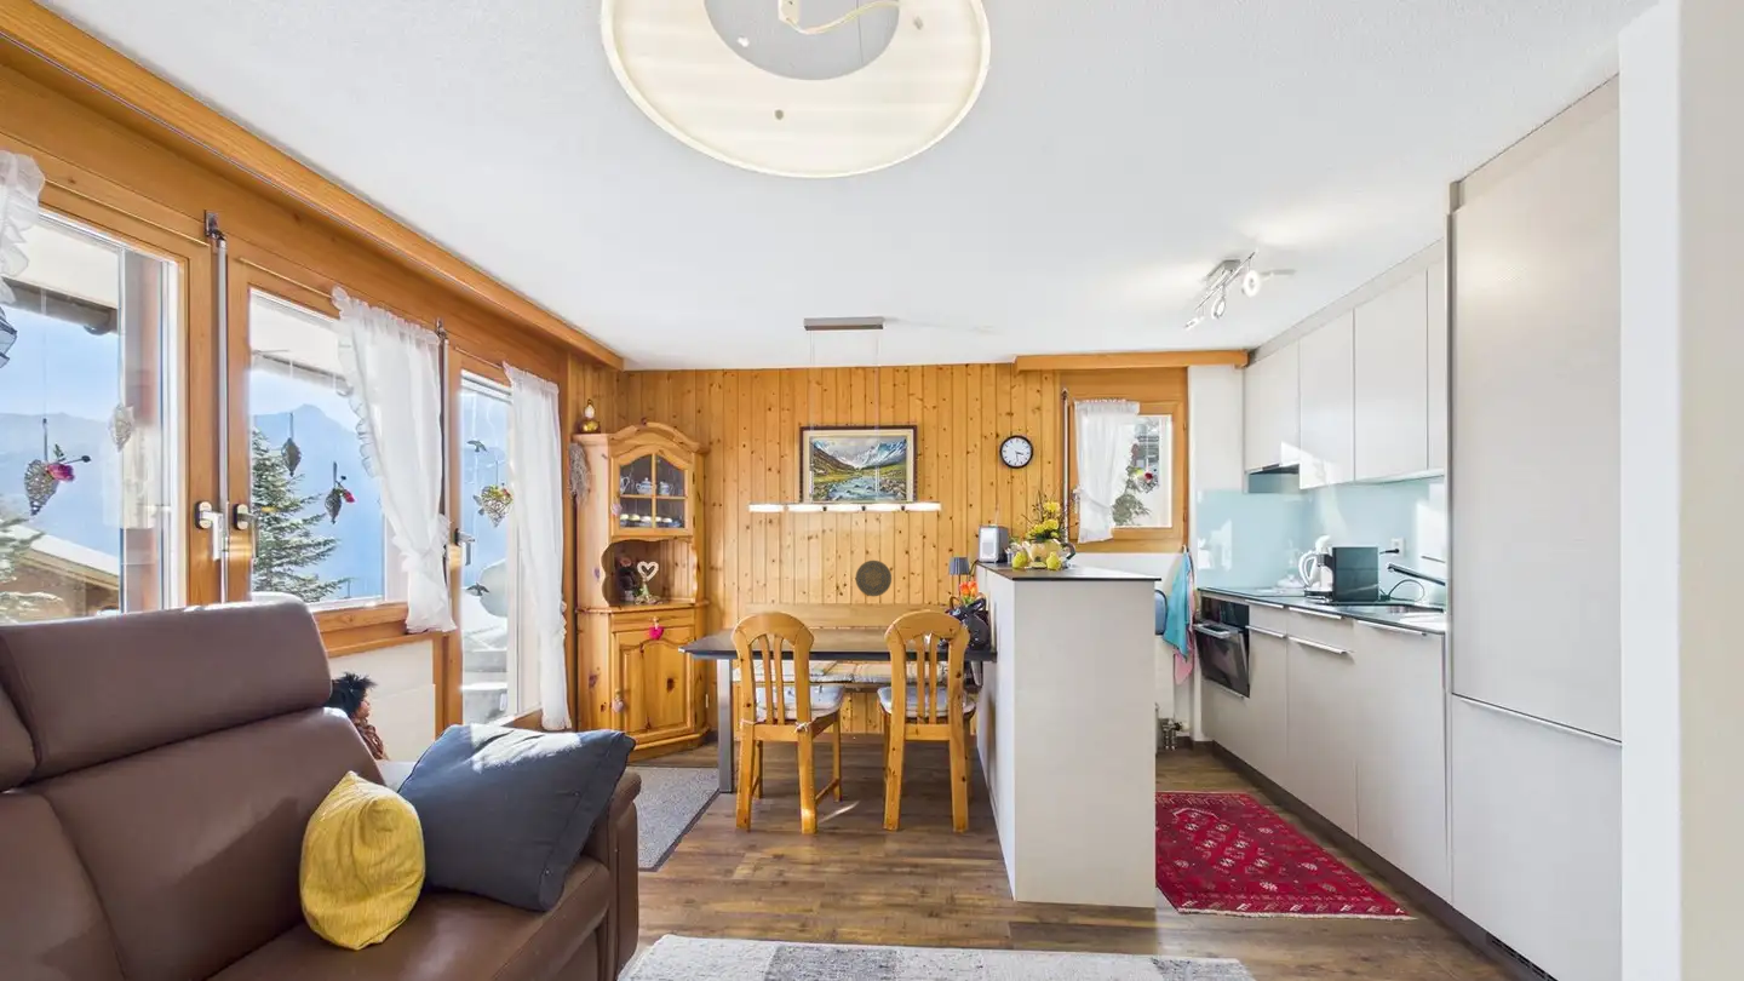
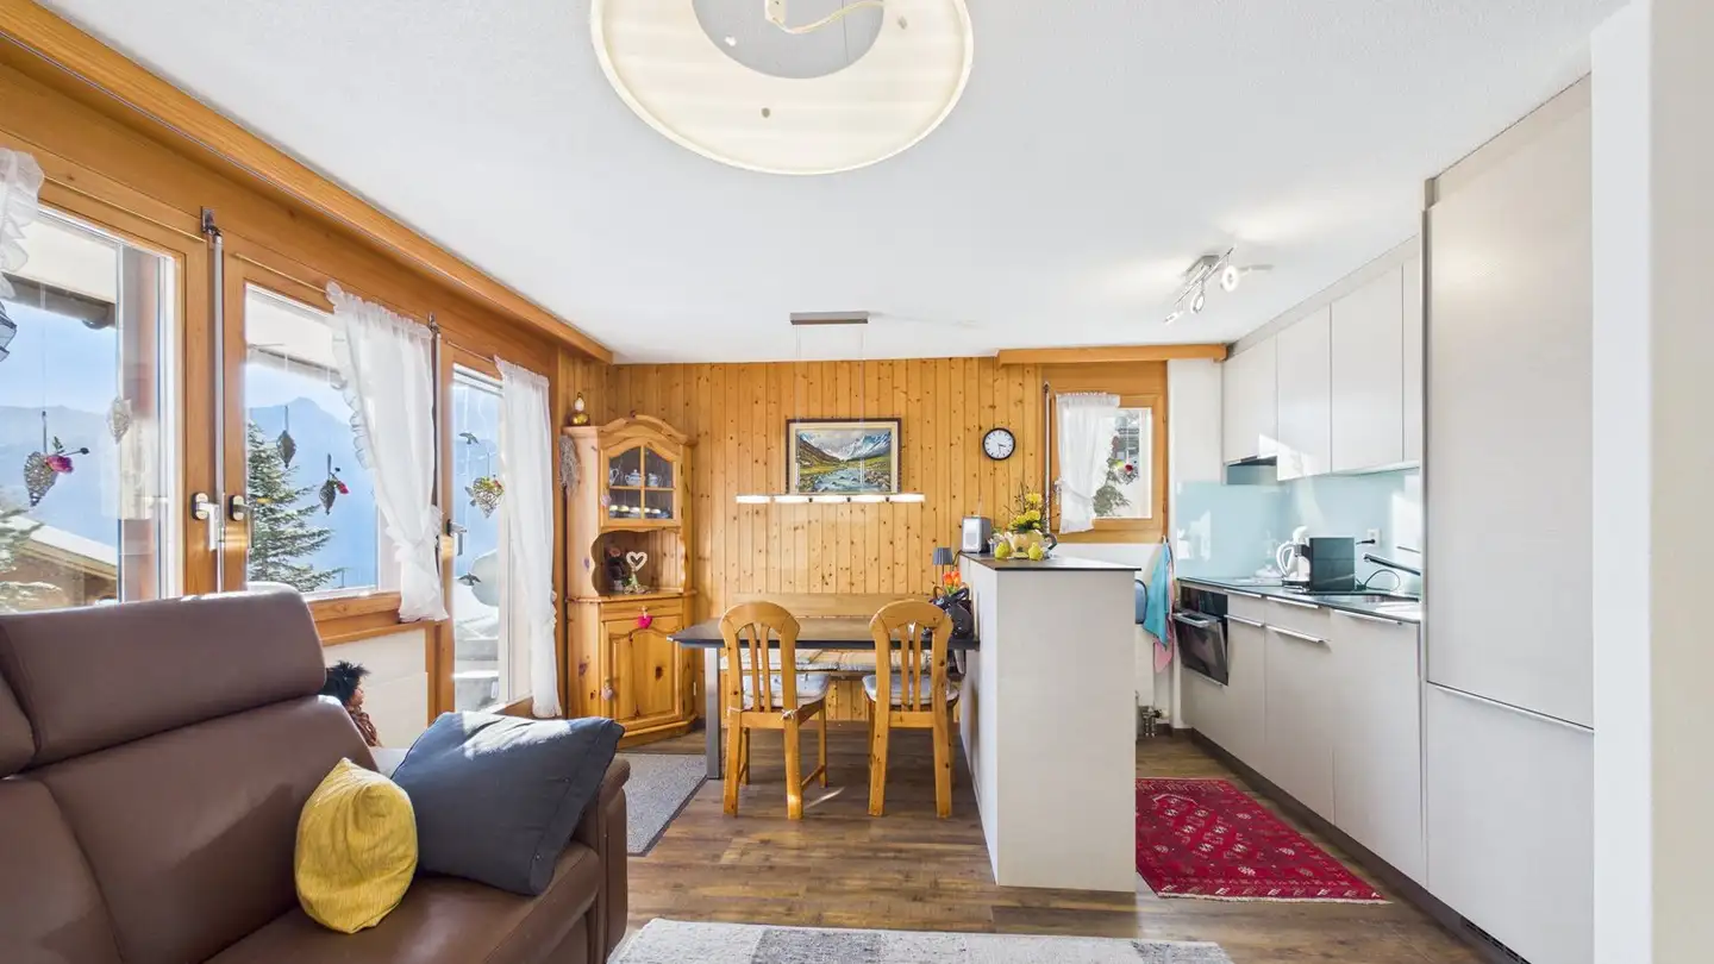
- decorative plate [854,560,893,597]
